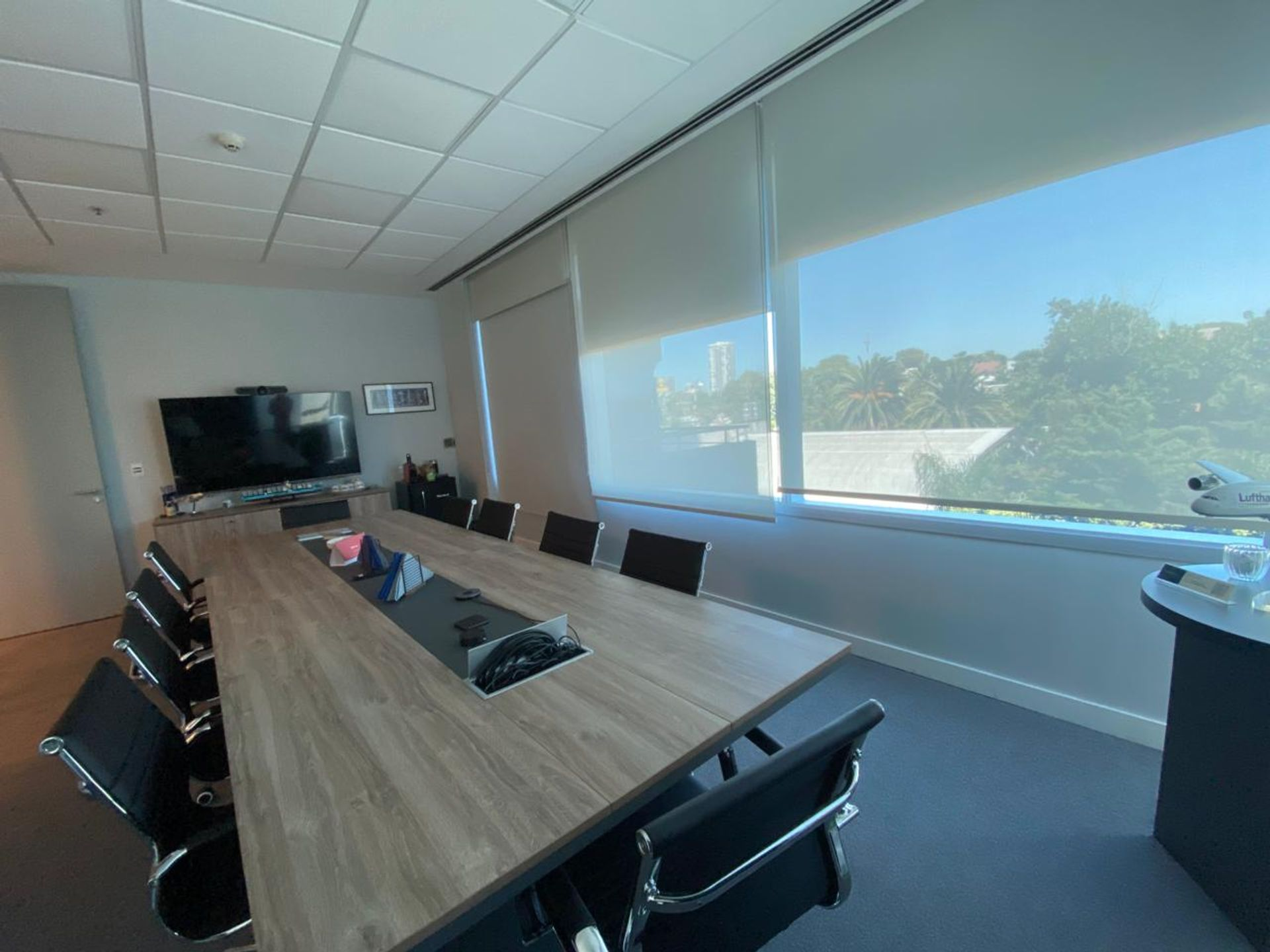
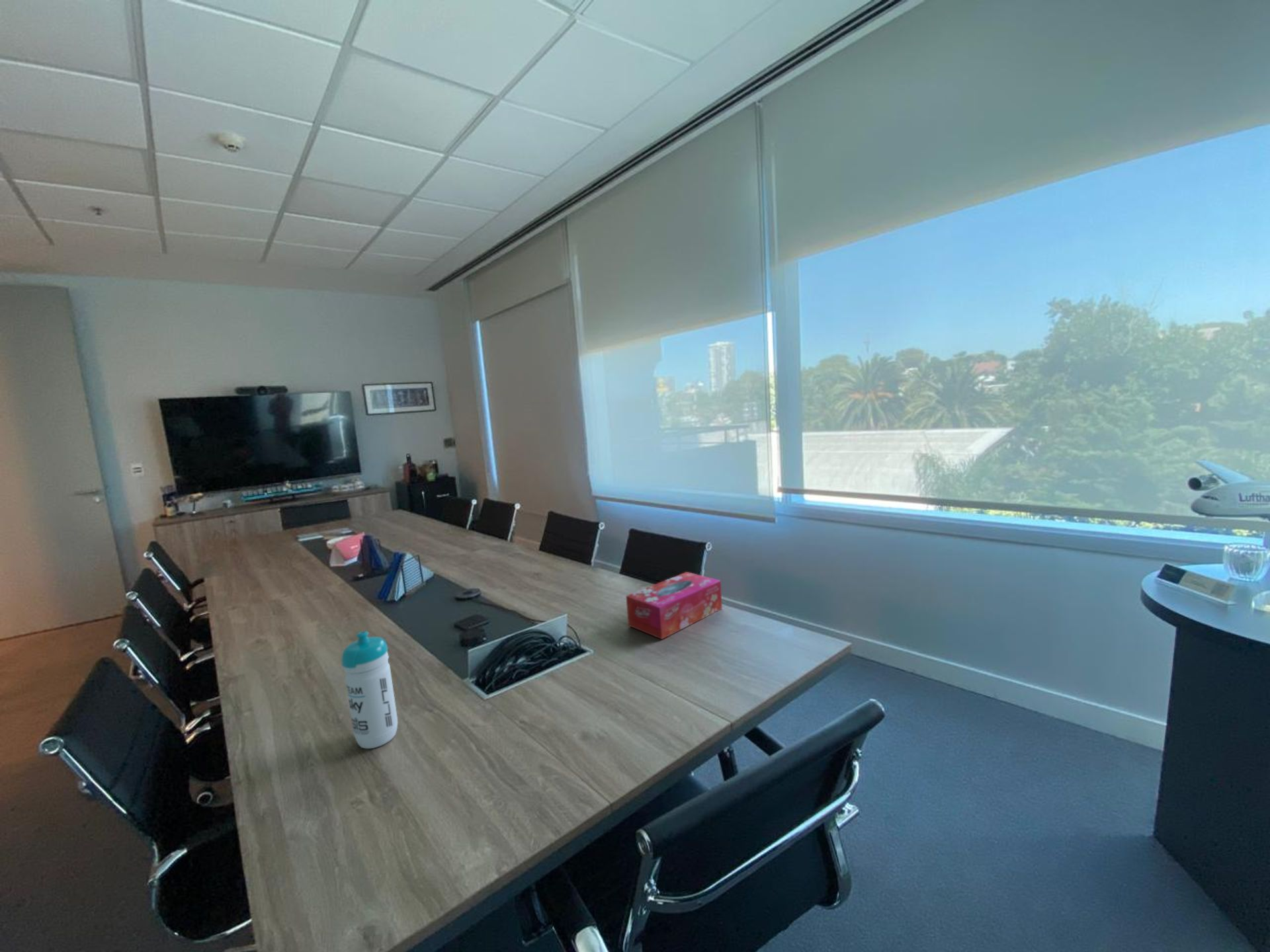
+ water bottle [341,631,398,749]
+ tissue box [625,571,723,640]
